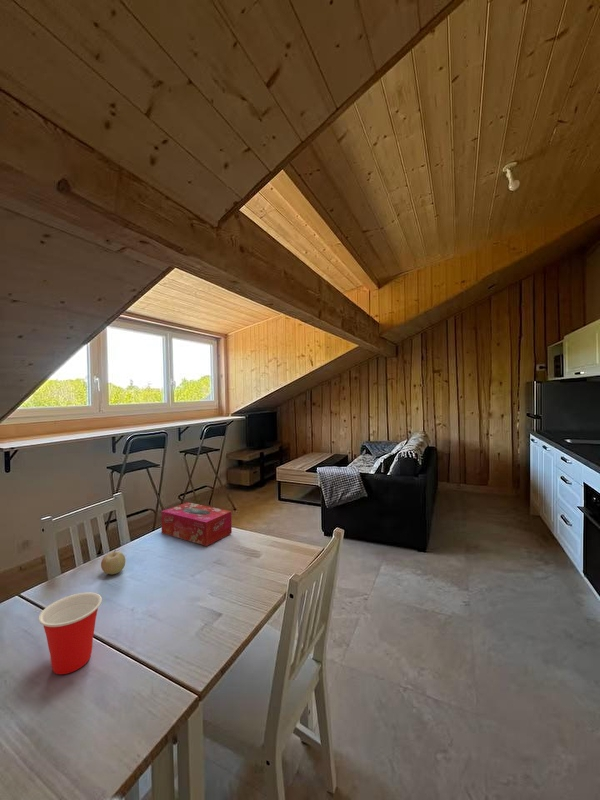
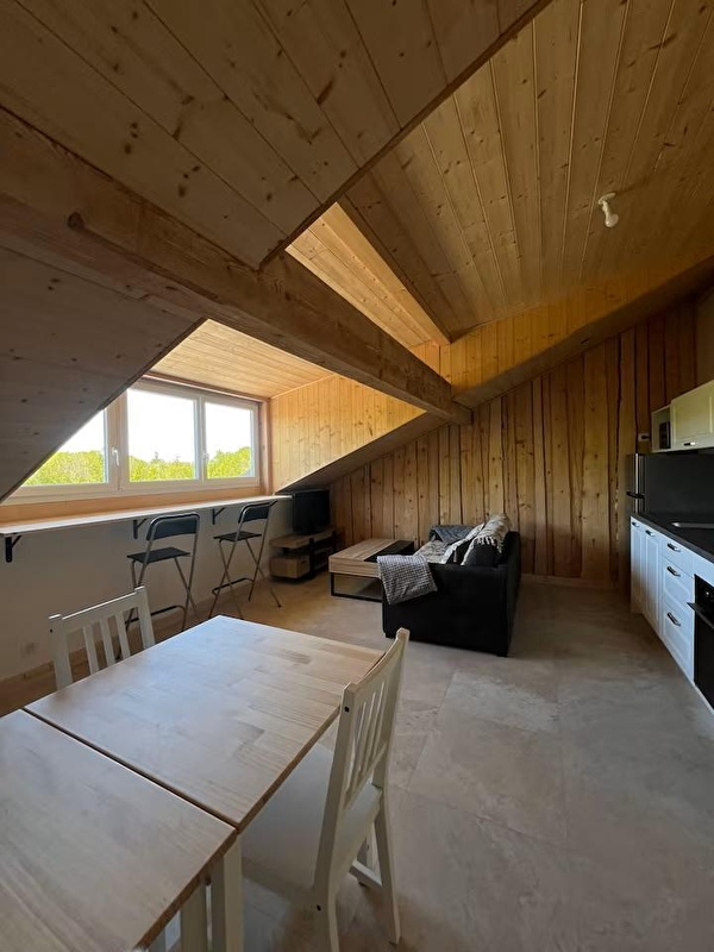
- tissue box [160,501,233,547]
- fruit [100,549,126,575]
- cup [37,592,103,675]
